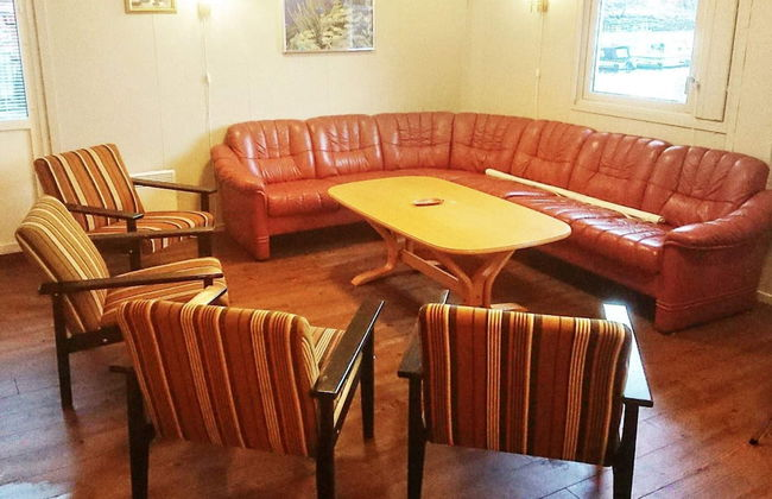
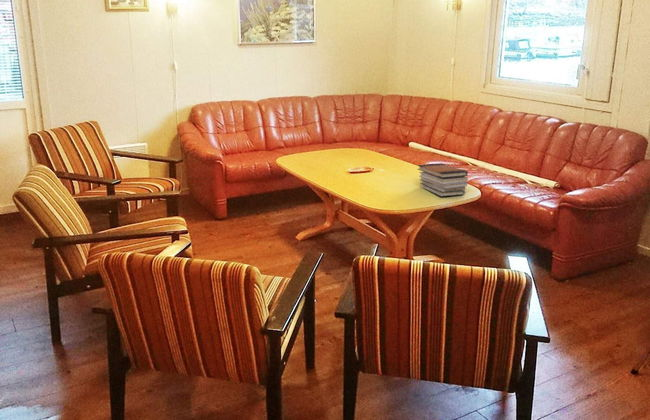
+ book stack [417,162,469,198]
